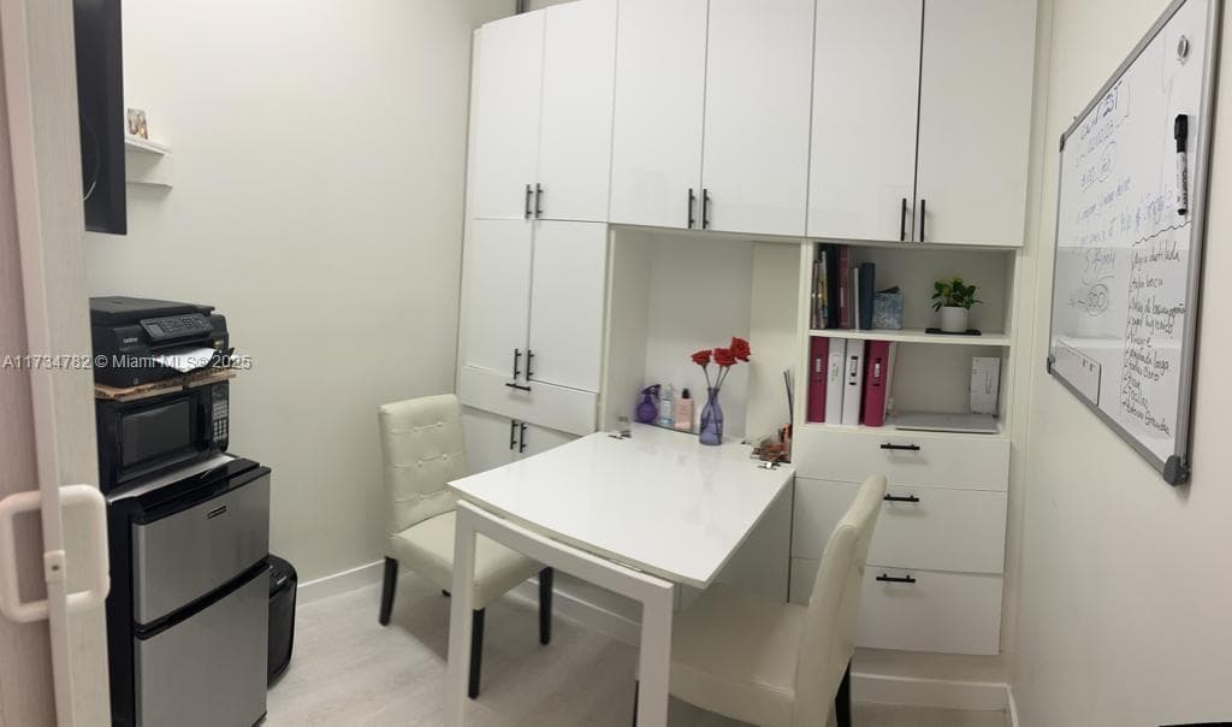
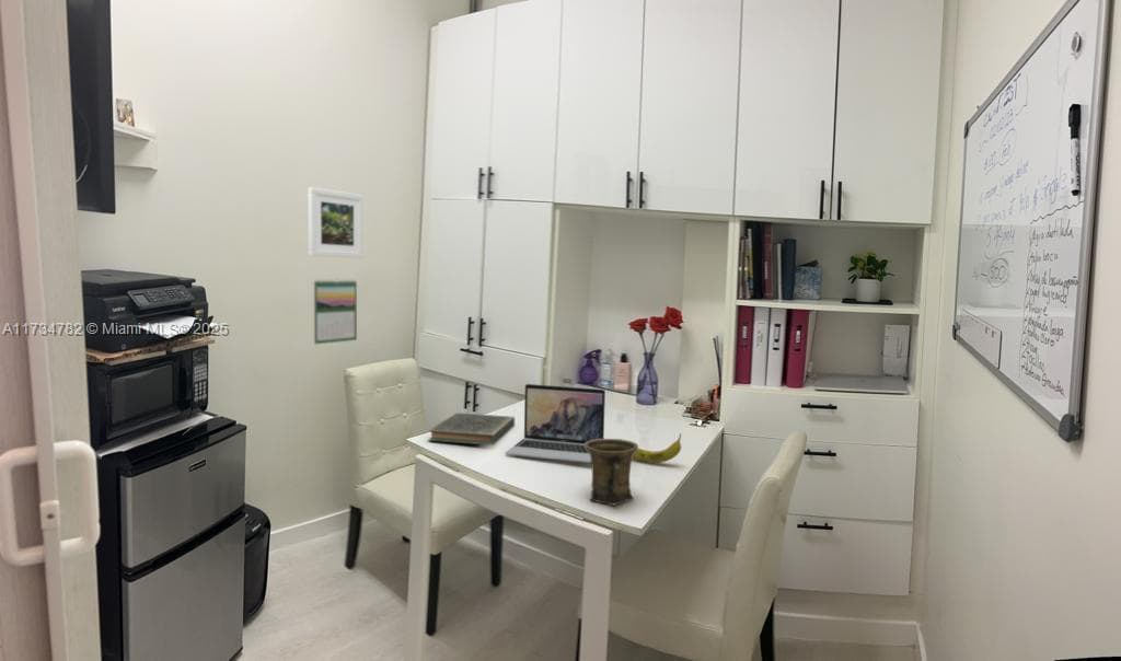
+ mug [585,438,639,506]
+ calendar [313,277,358,345]
+ book [427,411,516,447]
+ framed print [308,187,365,259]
+ fruit [620,432,682,464]
+ laptop [505,383,606,464]
